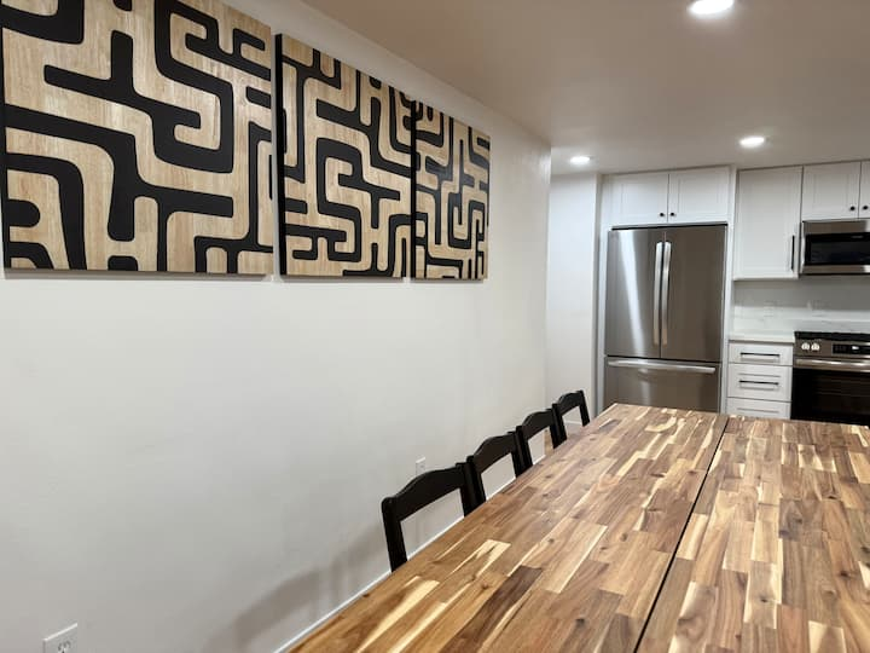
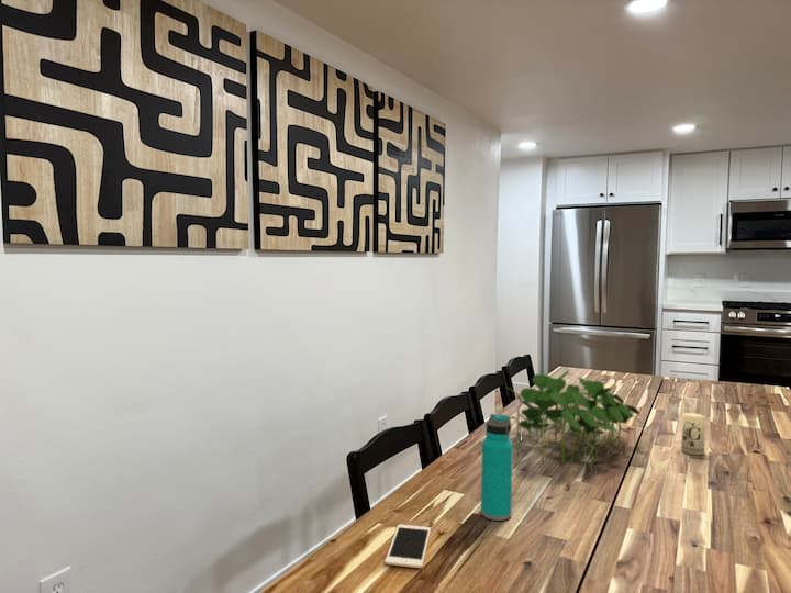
+ water bottle [480,413,514,522]
+ cell phone [383,524,432,569]
+ plant [505,369,648,471]
+ candle [680,412,706,456]
